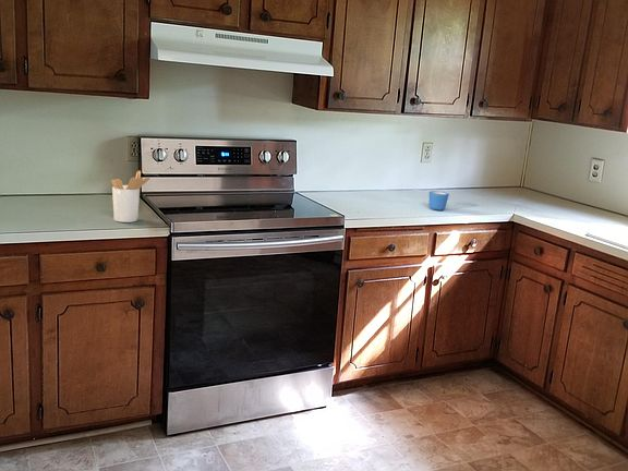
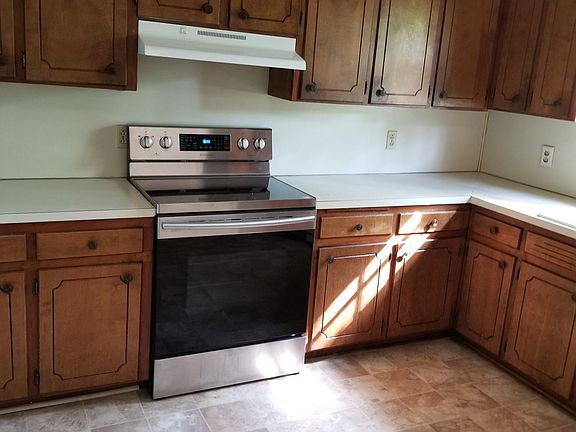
- mug [427,190,450,212]
- utensil holder [110,170,150,224]
